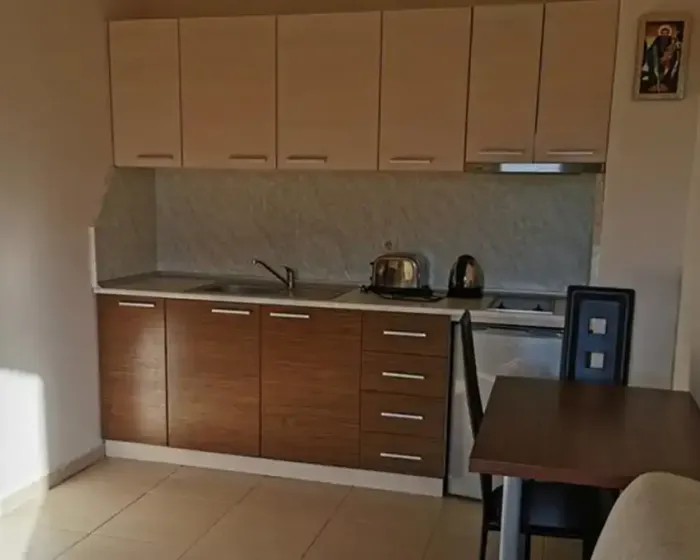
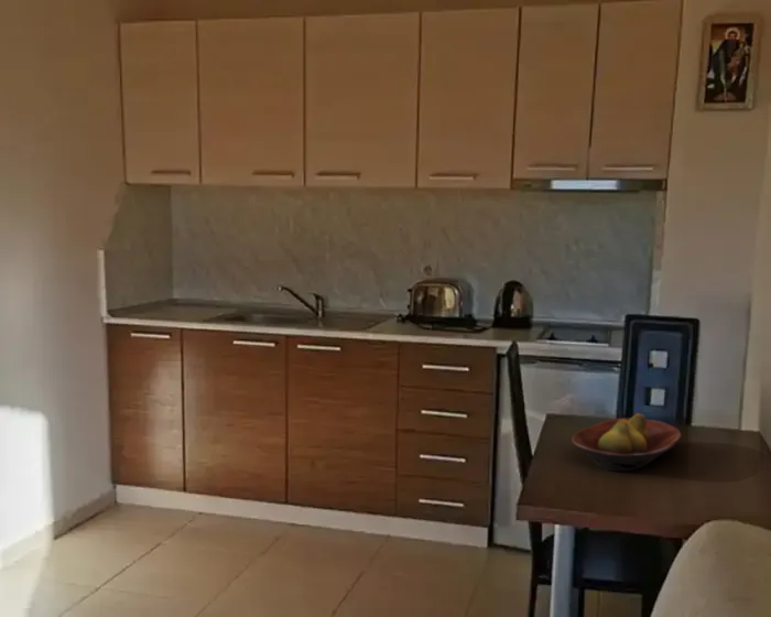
+ fruit bowl [571,412,683,473]
